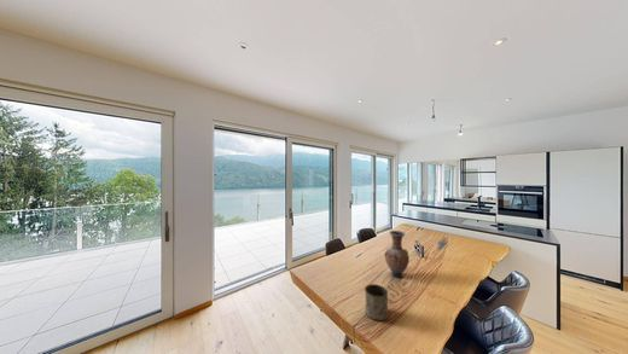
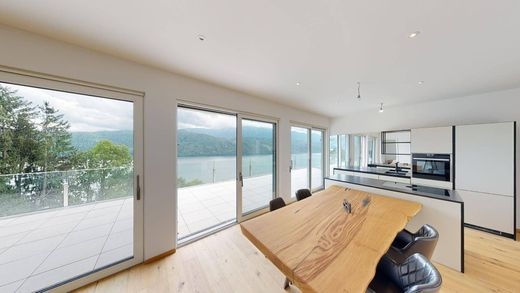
- cup [364,283,389,323]
- vase [383,230,411,279]
